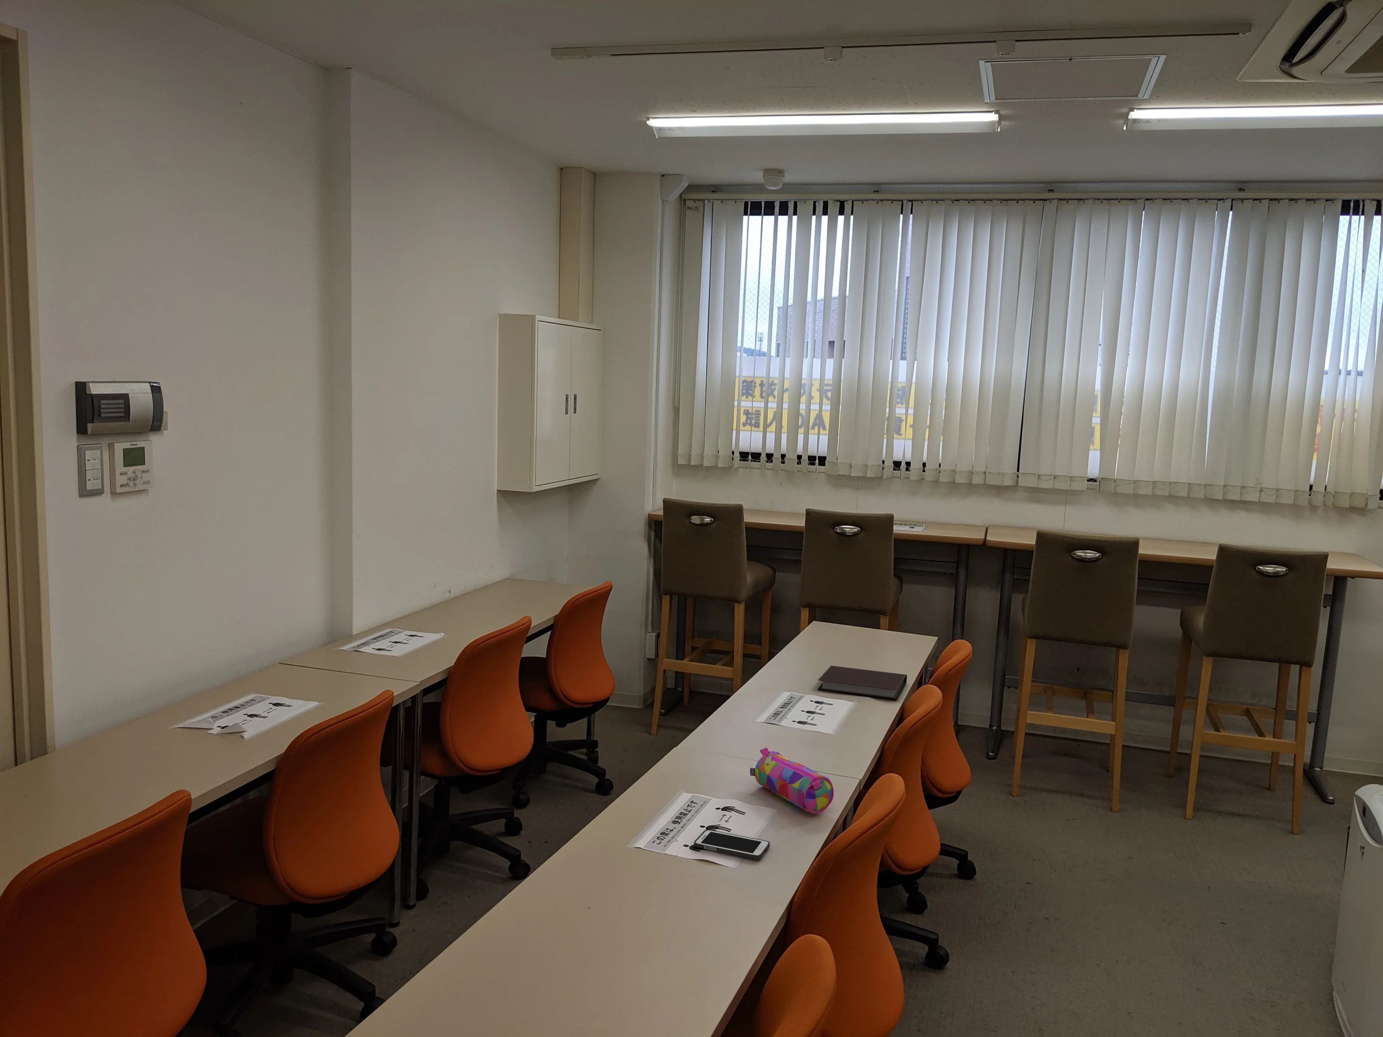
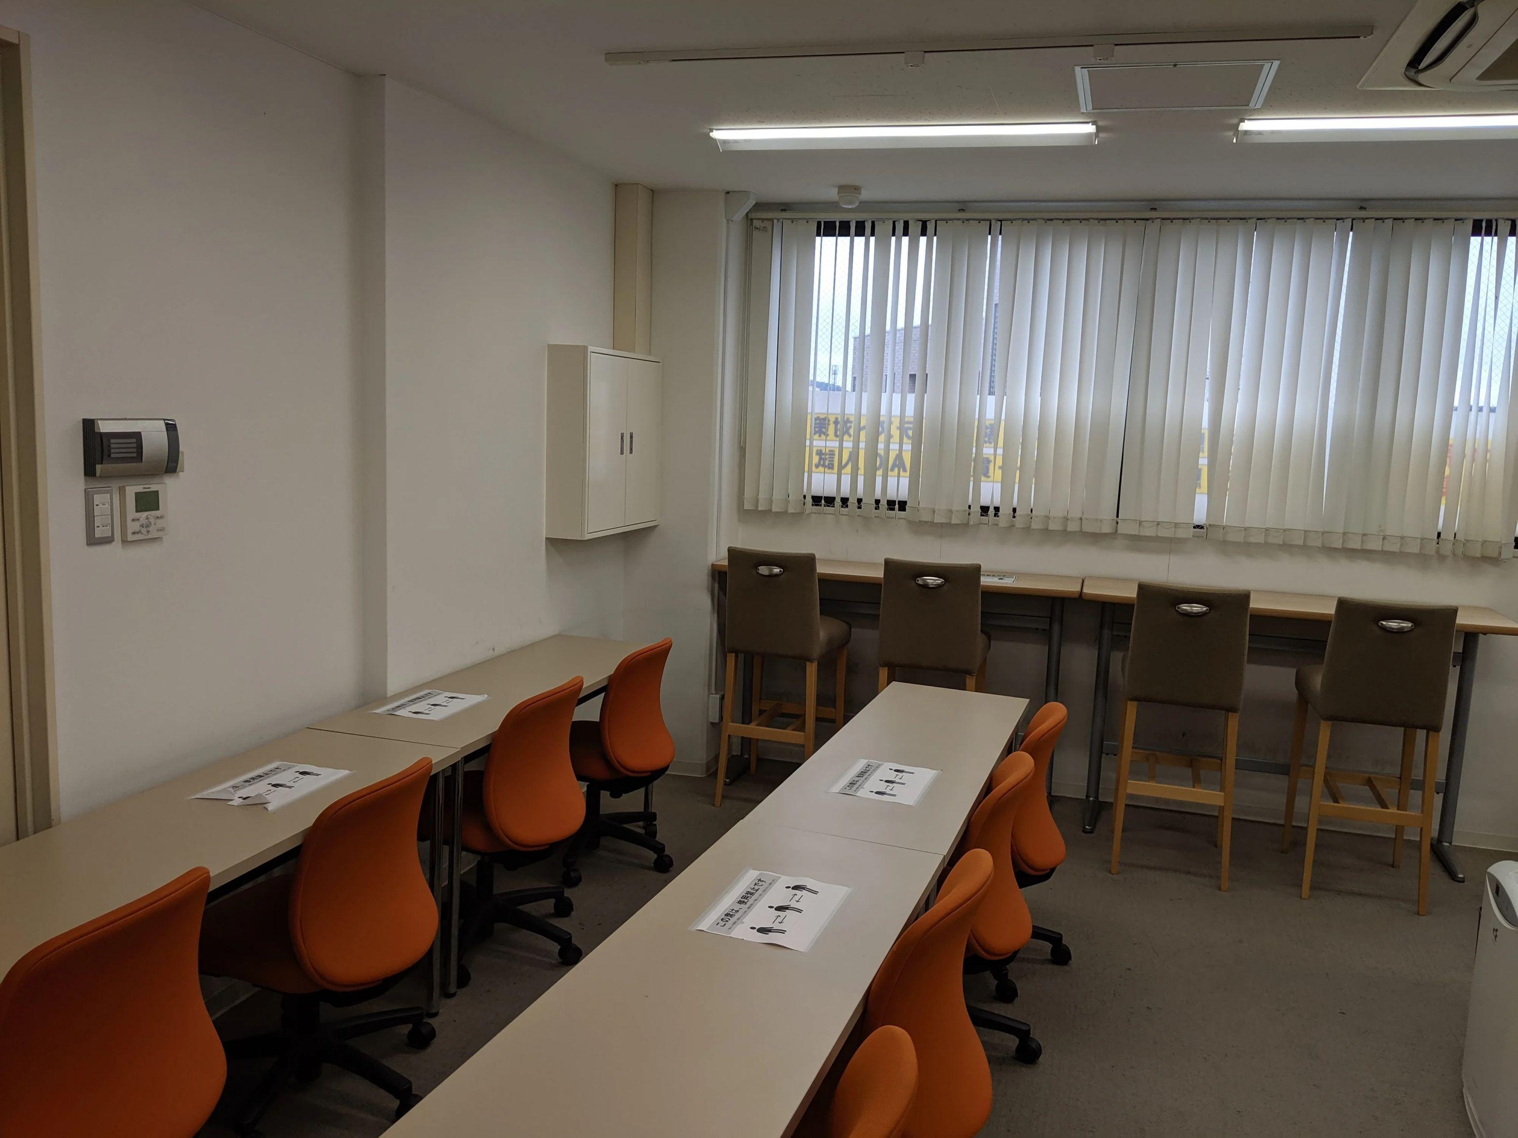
- pencil case [749,747,834,814]
- cell phone [694,829,770,859]
- notebook [818,666,907,700]
